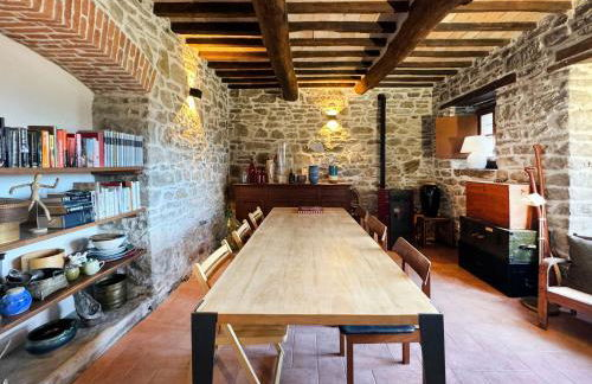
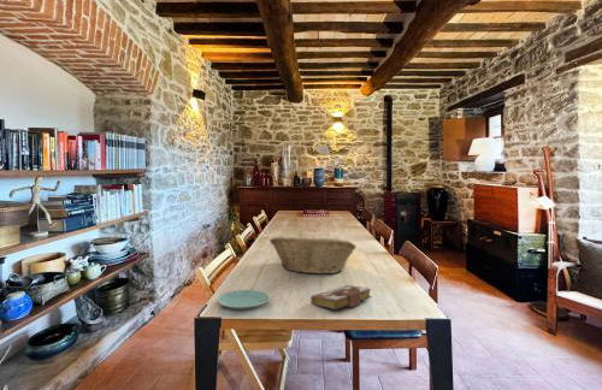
+ book [309,284,373,311]
+ fruit basket [268,235,358,274]
+ plate [217,289,271,311]
